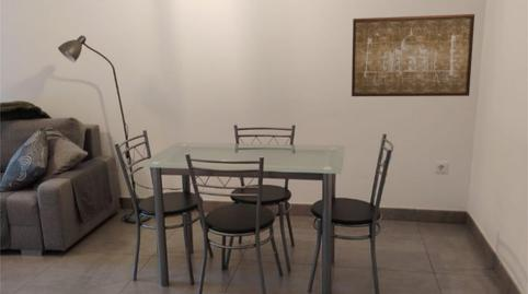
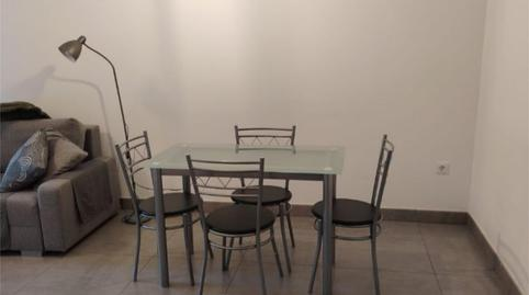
- wall art [351,13,475,97]
